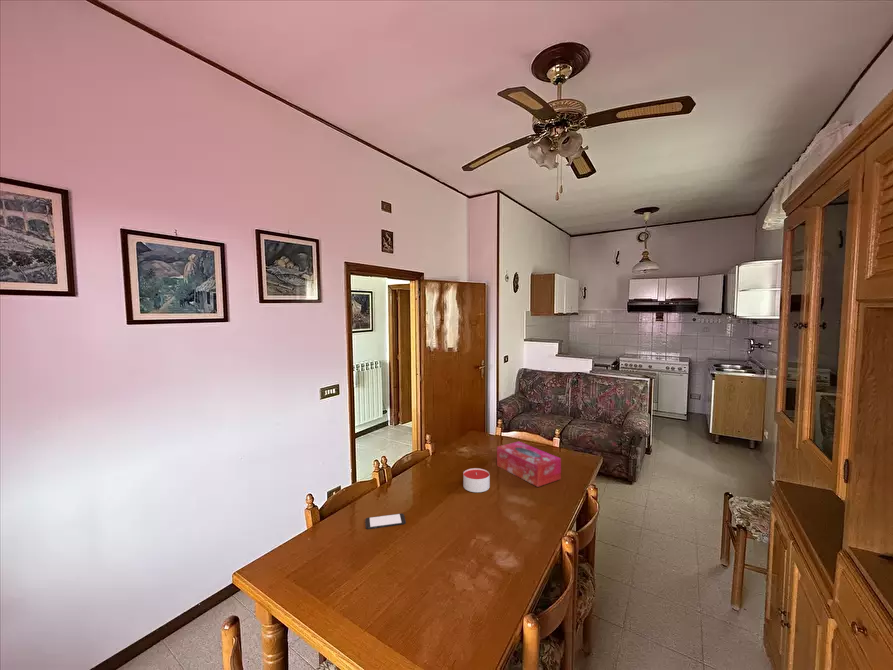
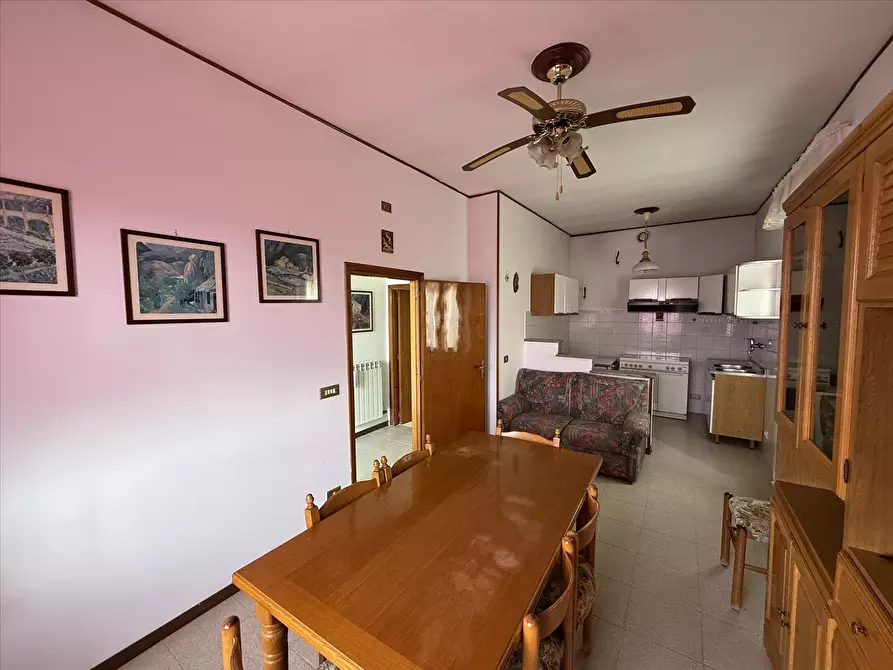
- smartphone [364,512,407,530]
- tissue box [496,441,562,488]
- candle [462,467,491,493]
